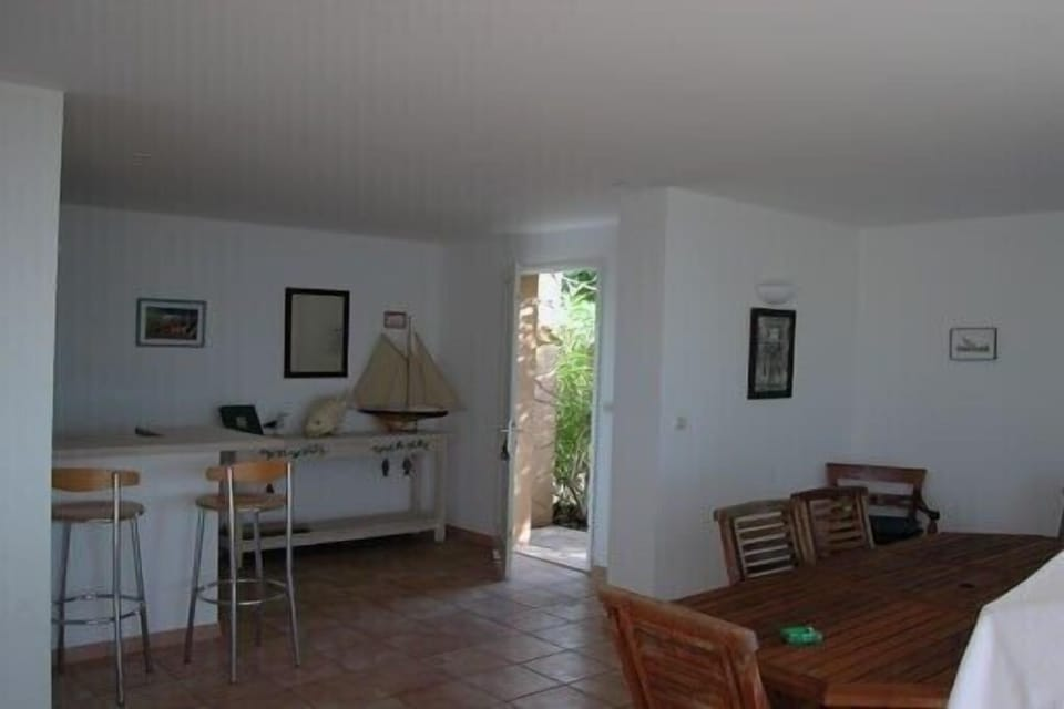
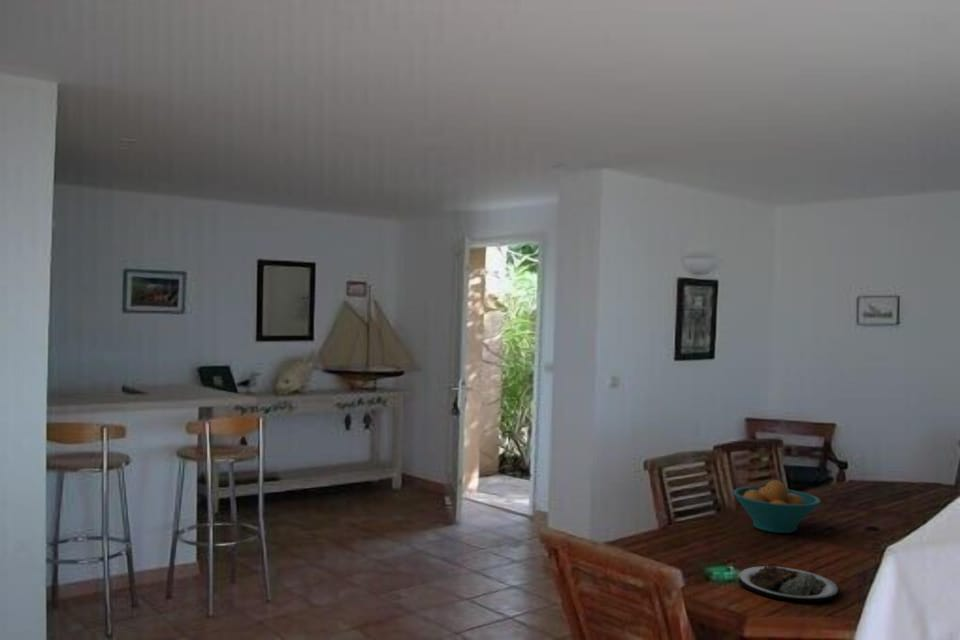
+ plate [738,565,839,603]
+ fruit bowl [731,480,822,534]
